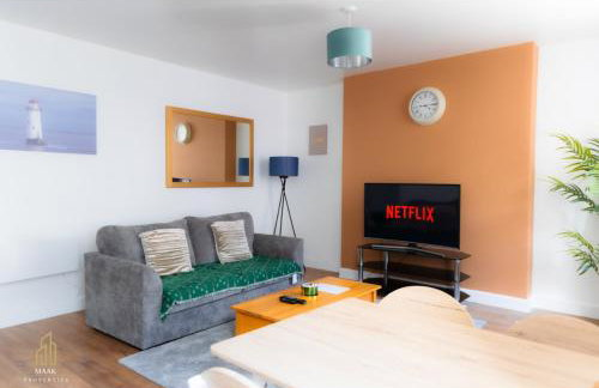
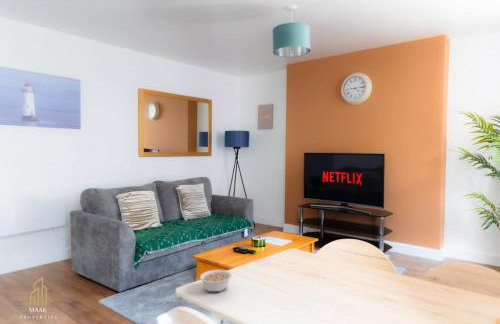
+ legume [196,269,233,293]
